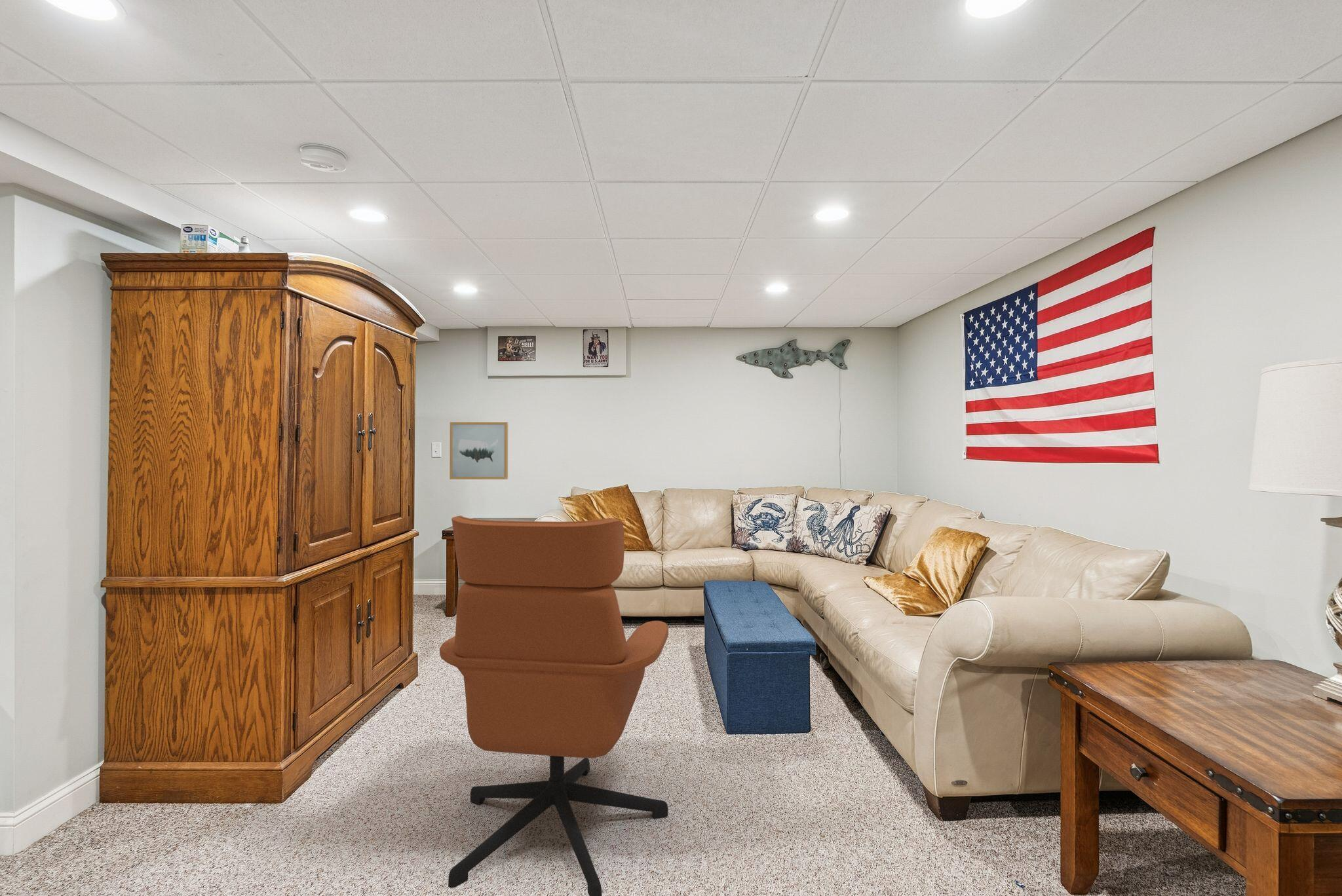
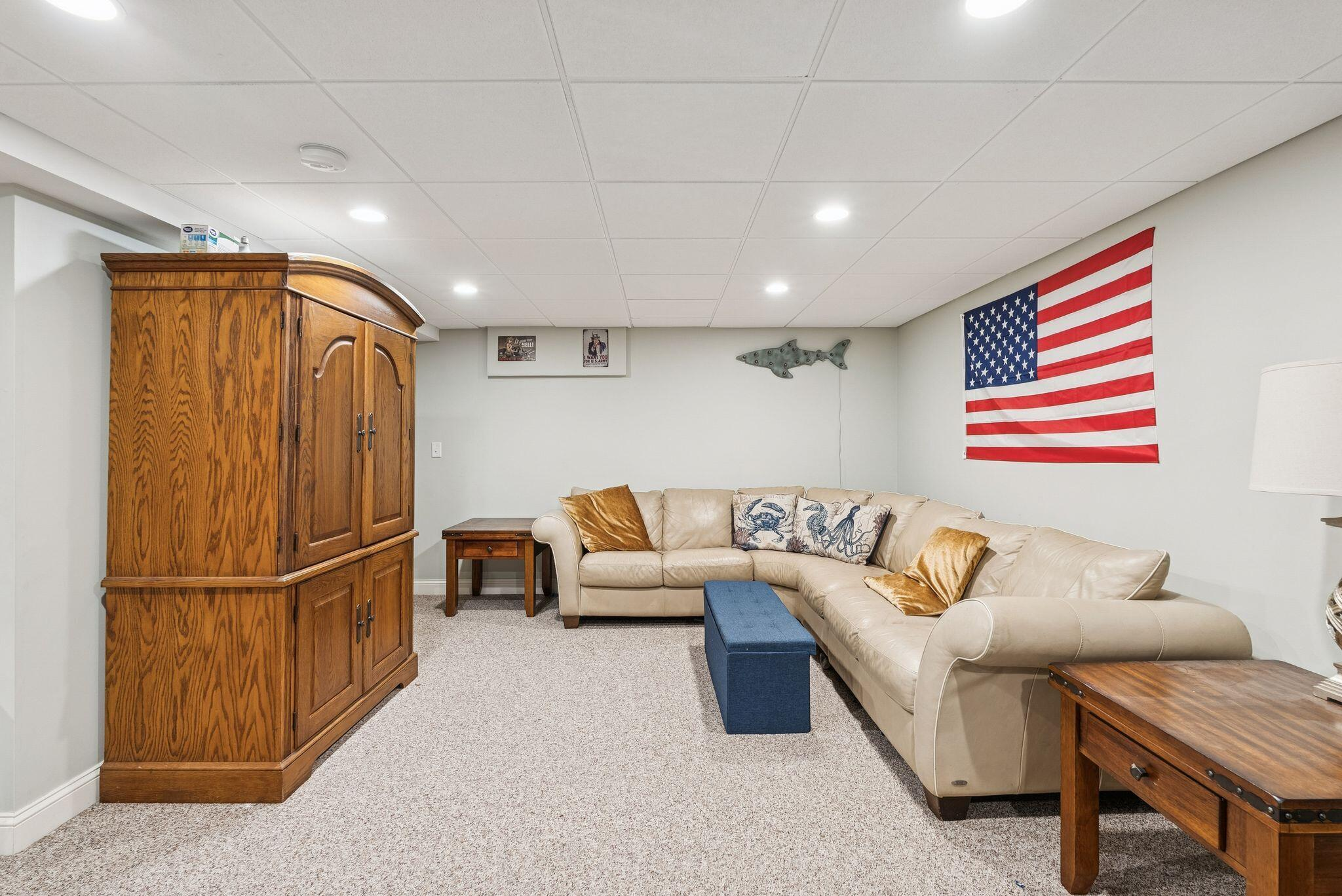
- armchair [439,515,669,896]
- wall art [449,422,508,480]
